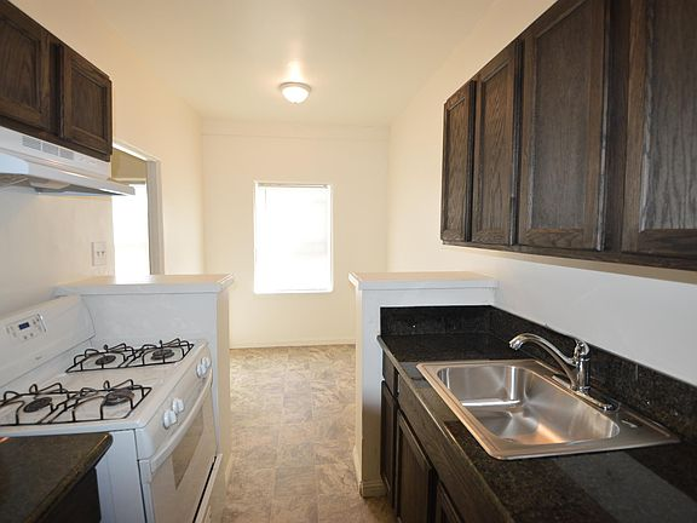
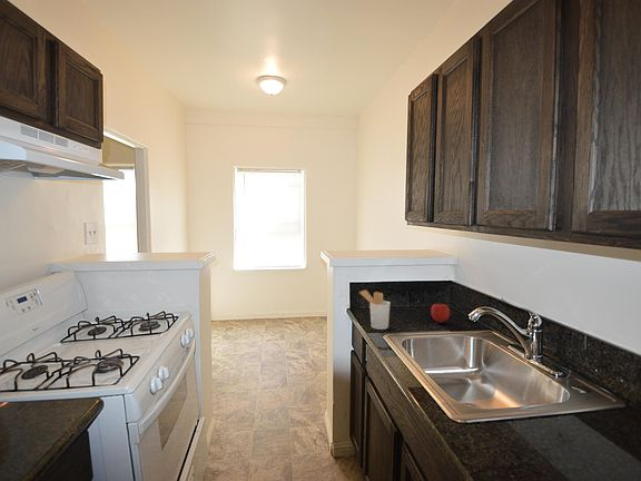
+ utensil holder [358,288,392,331]
+ fruit [431,302,451,324]
